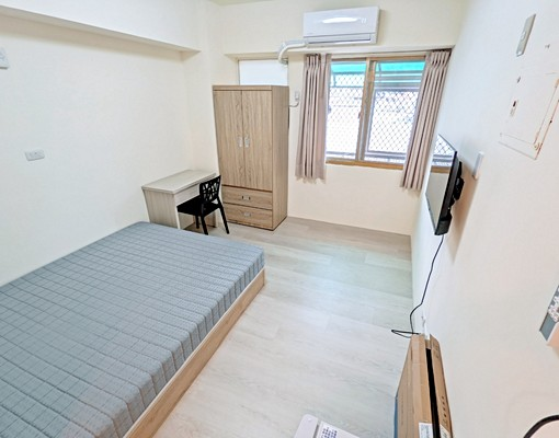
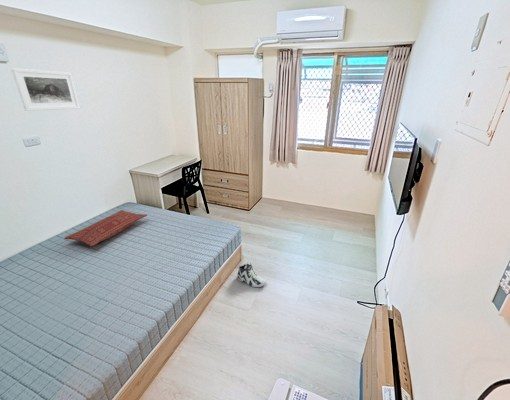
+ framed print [10,67,81,112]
+ sneaker [236,262,267,288]
+ pillow [63,209,148,248]
